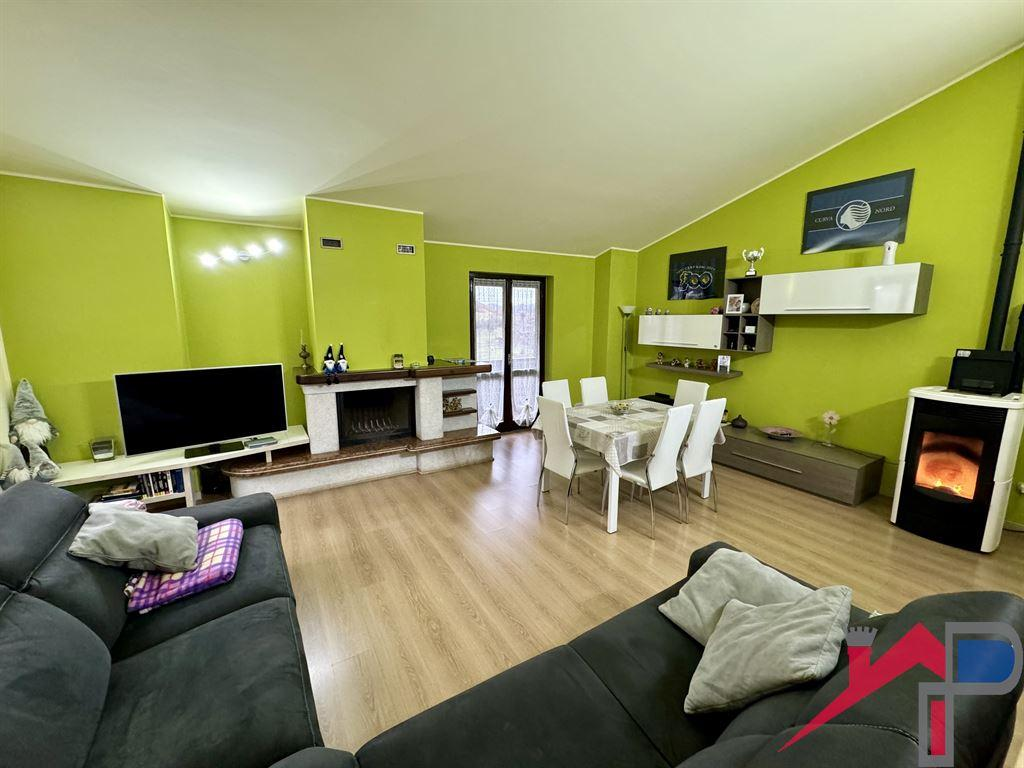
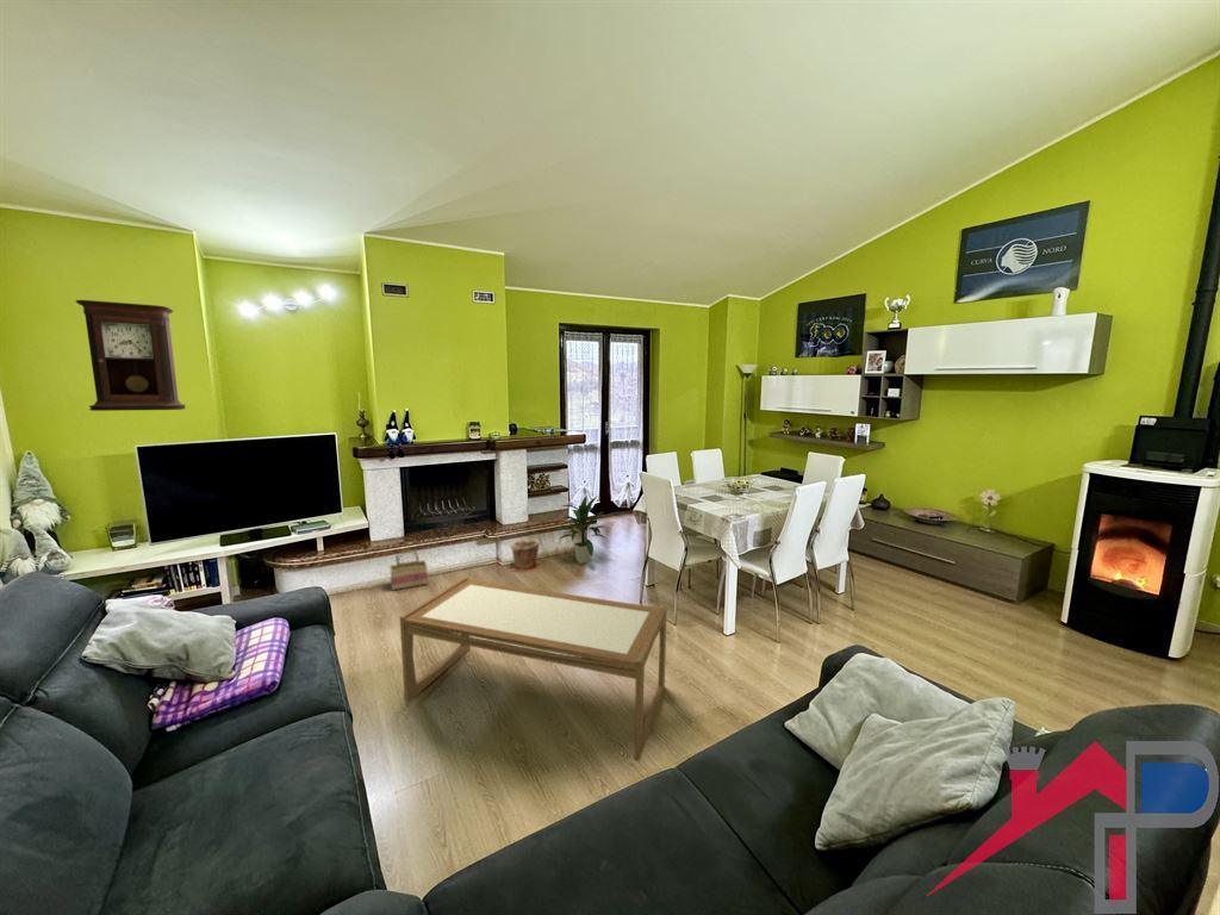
+ pendulum clock [75,299,187,412]
+ coffee table [399,577,668,762]
+ indoor plant [556,496,608,565]
+ basket [388,549,429,592]
+ plant pot [509,539,541,573]
